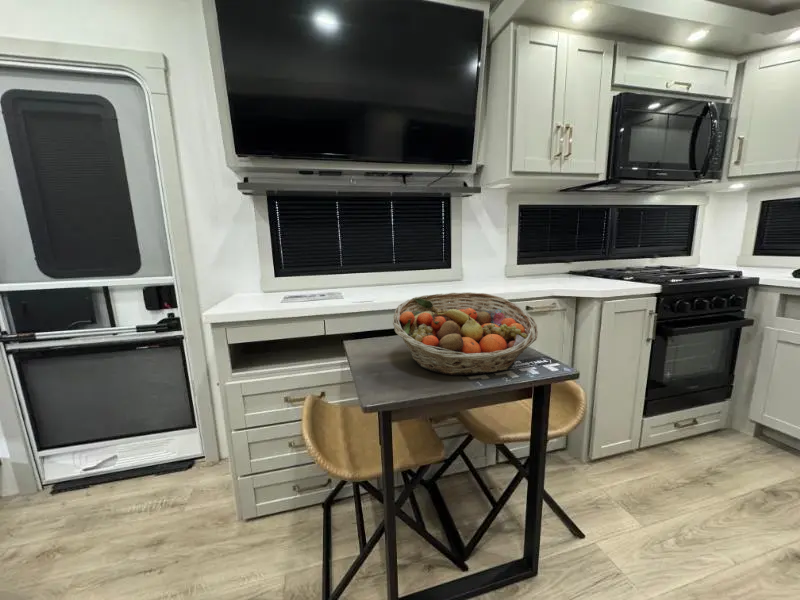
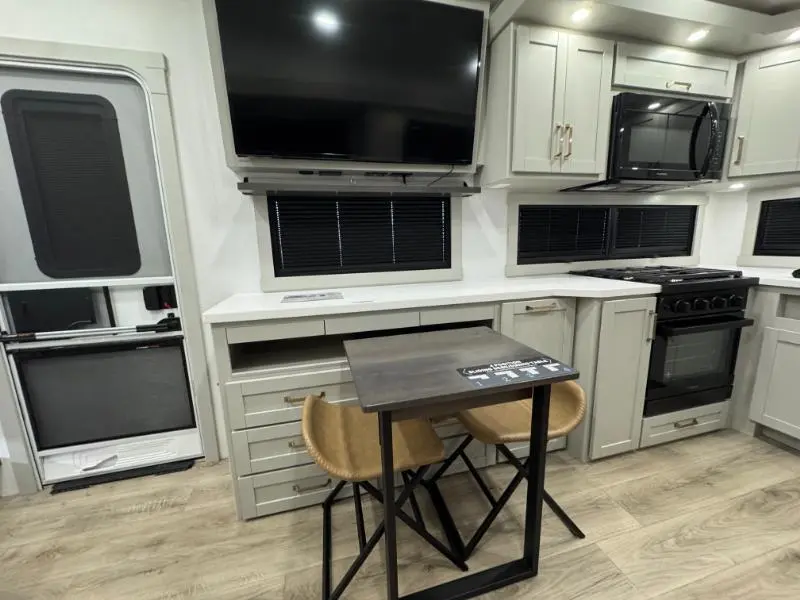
- fruit basket [392,291,539,376]
